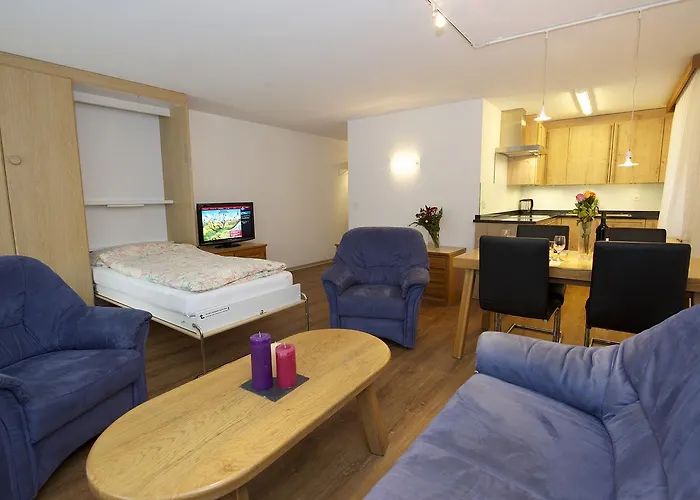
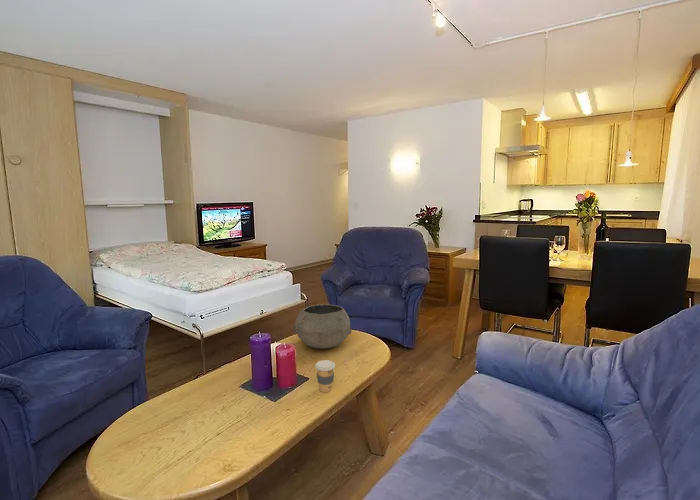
+ coffee cup [314,359,336,393]
+ bowl [292,303,353,350]
